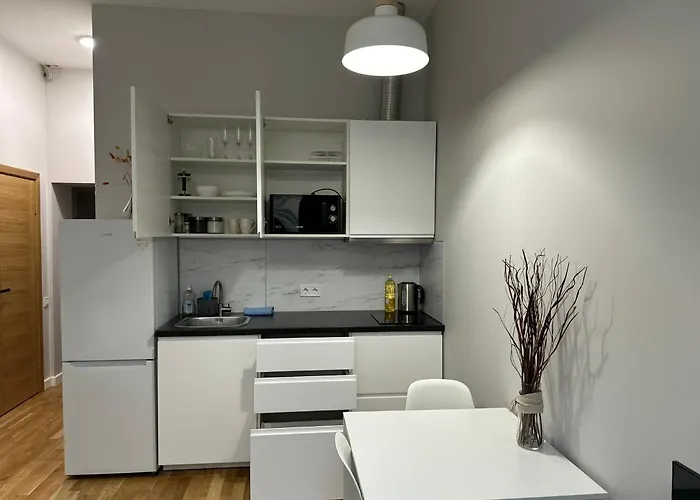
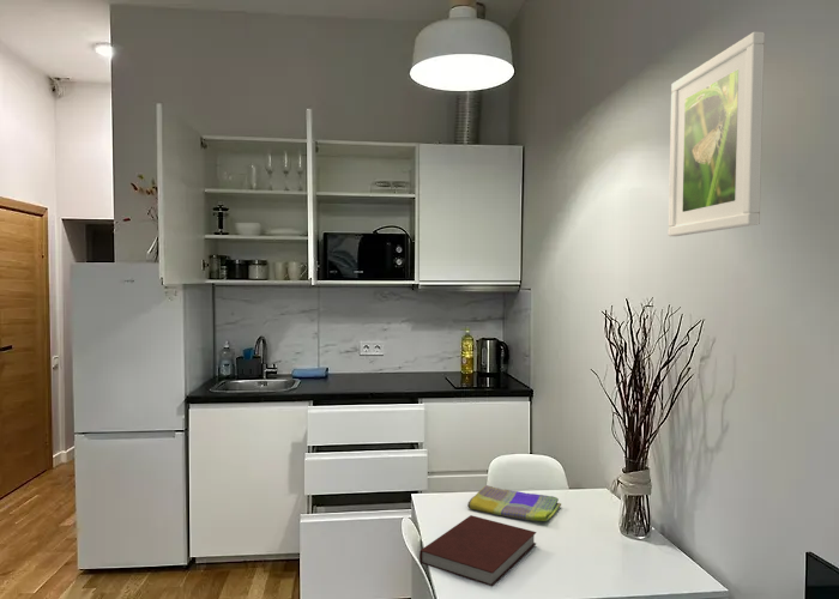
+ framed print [668,31,766,237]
+ dish towel [466,484,562,522]
+ notebook [418,514,537,587]
